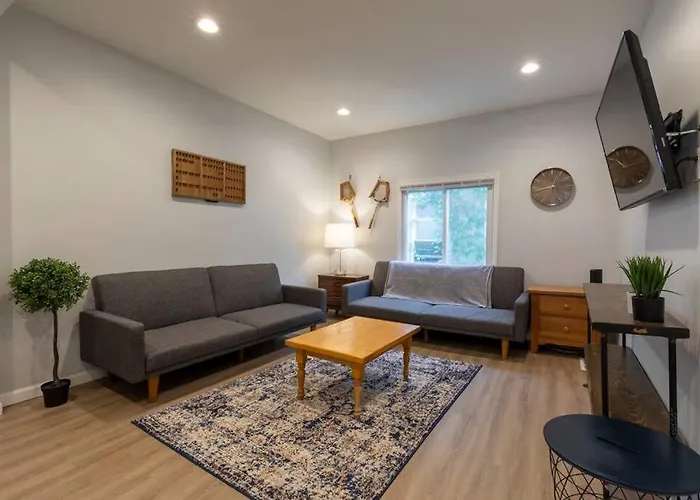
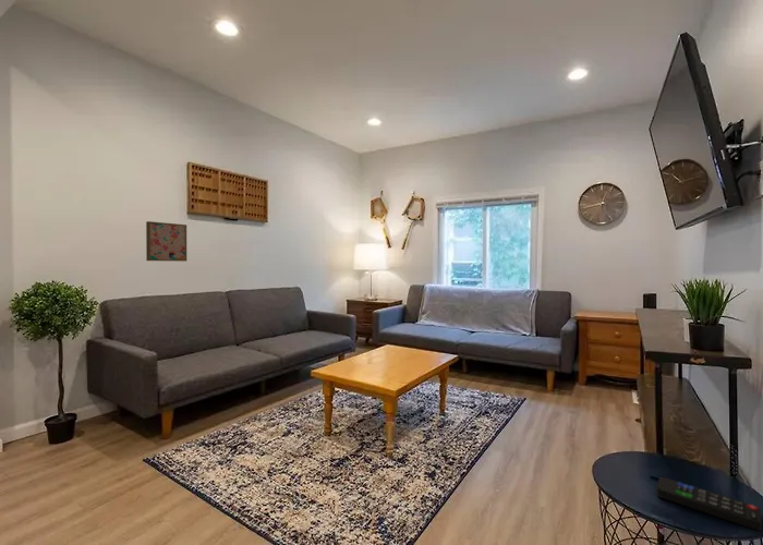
+ remote control [655,476,763,532]
+ wall art [145,220,187,263]
